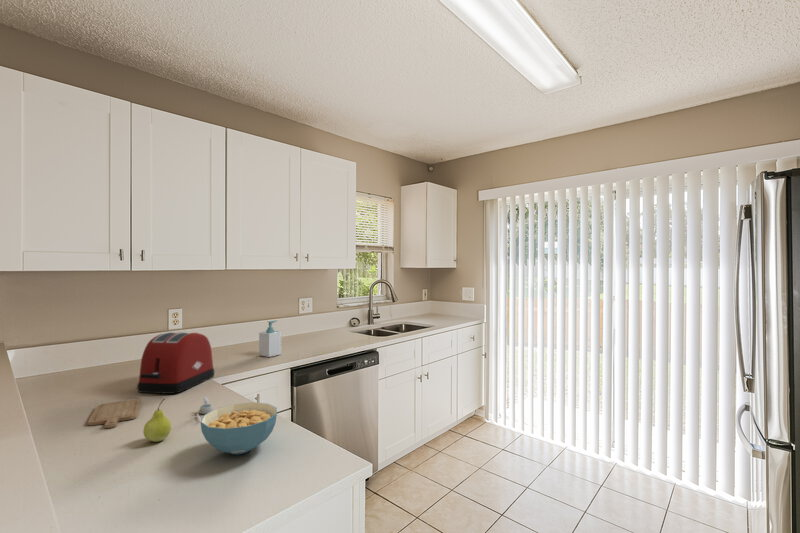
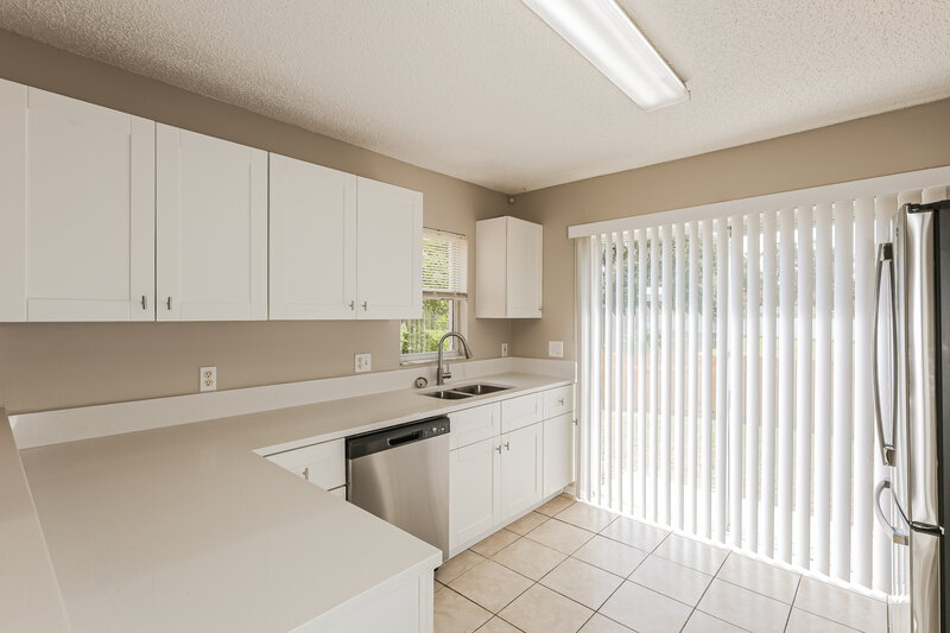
- fruit [142,398,172,443]
- cup [196,396,214,423]
- soap bottle [258,319,282,358]
- cereal bowl [199,401,278,455]
- toaster [136,331,215,395]
- chopping board [87,398,142,429]
